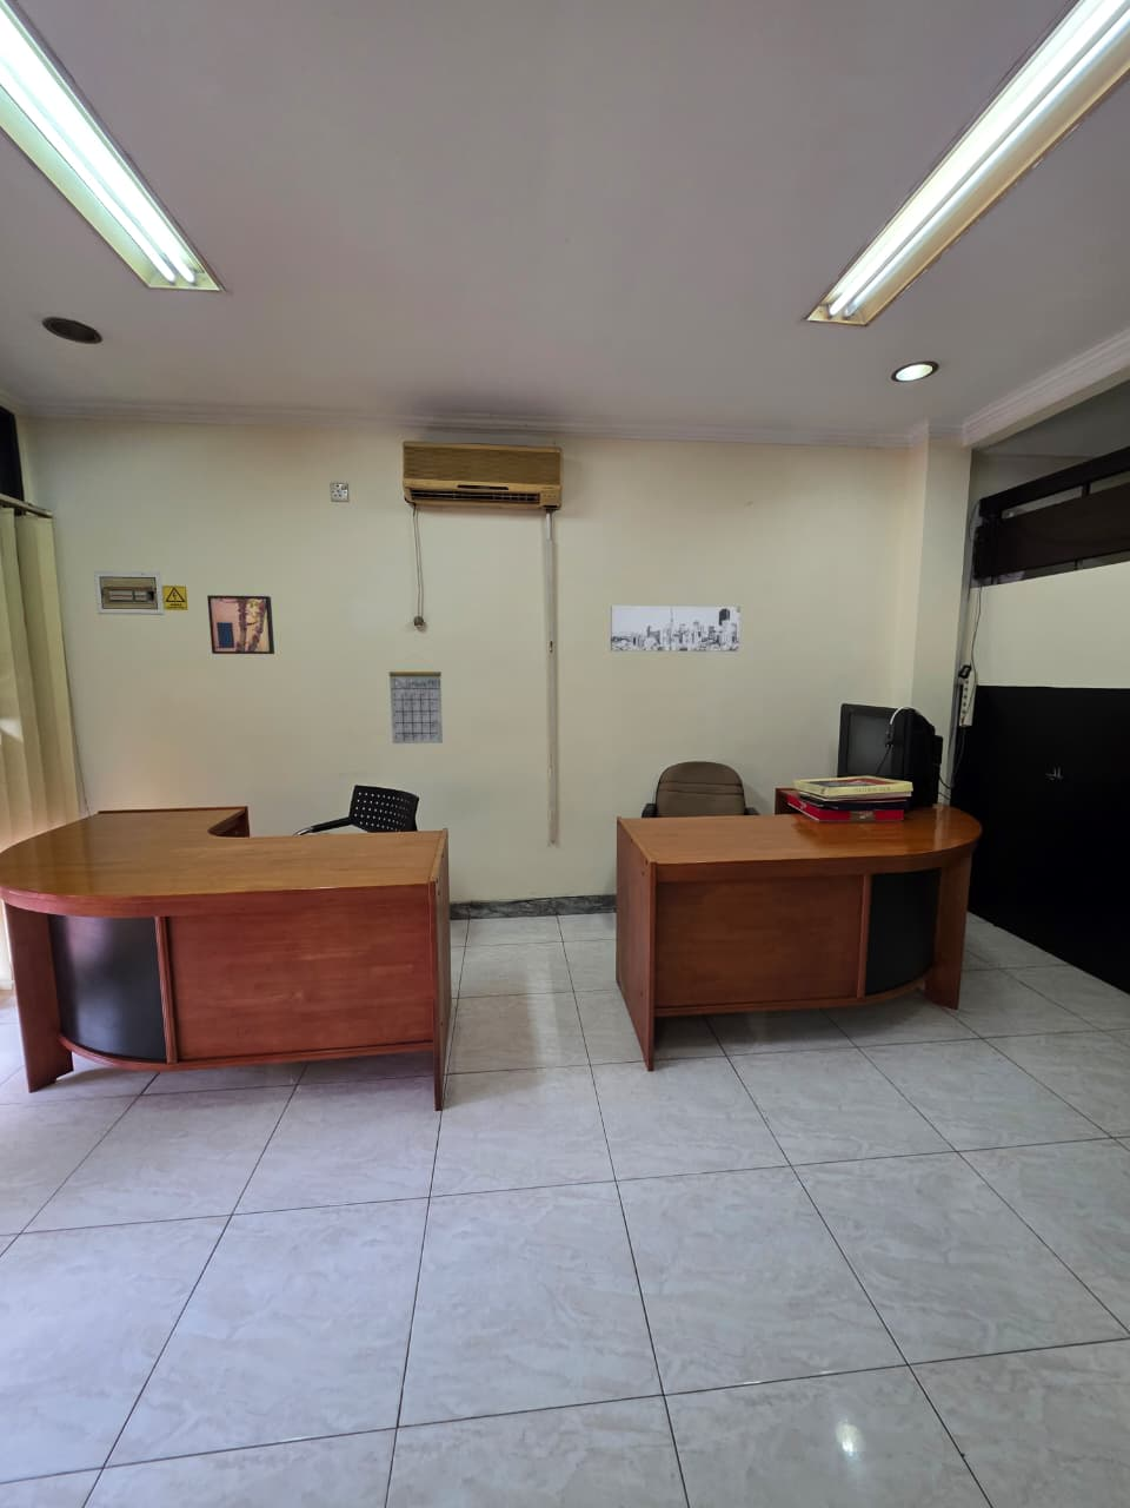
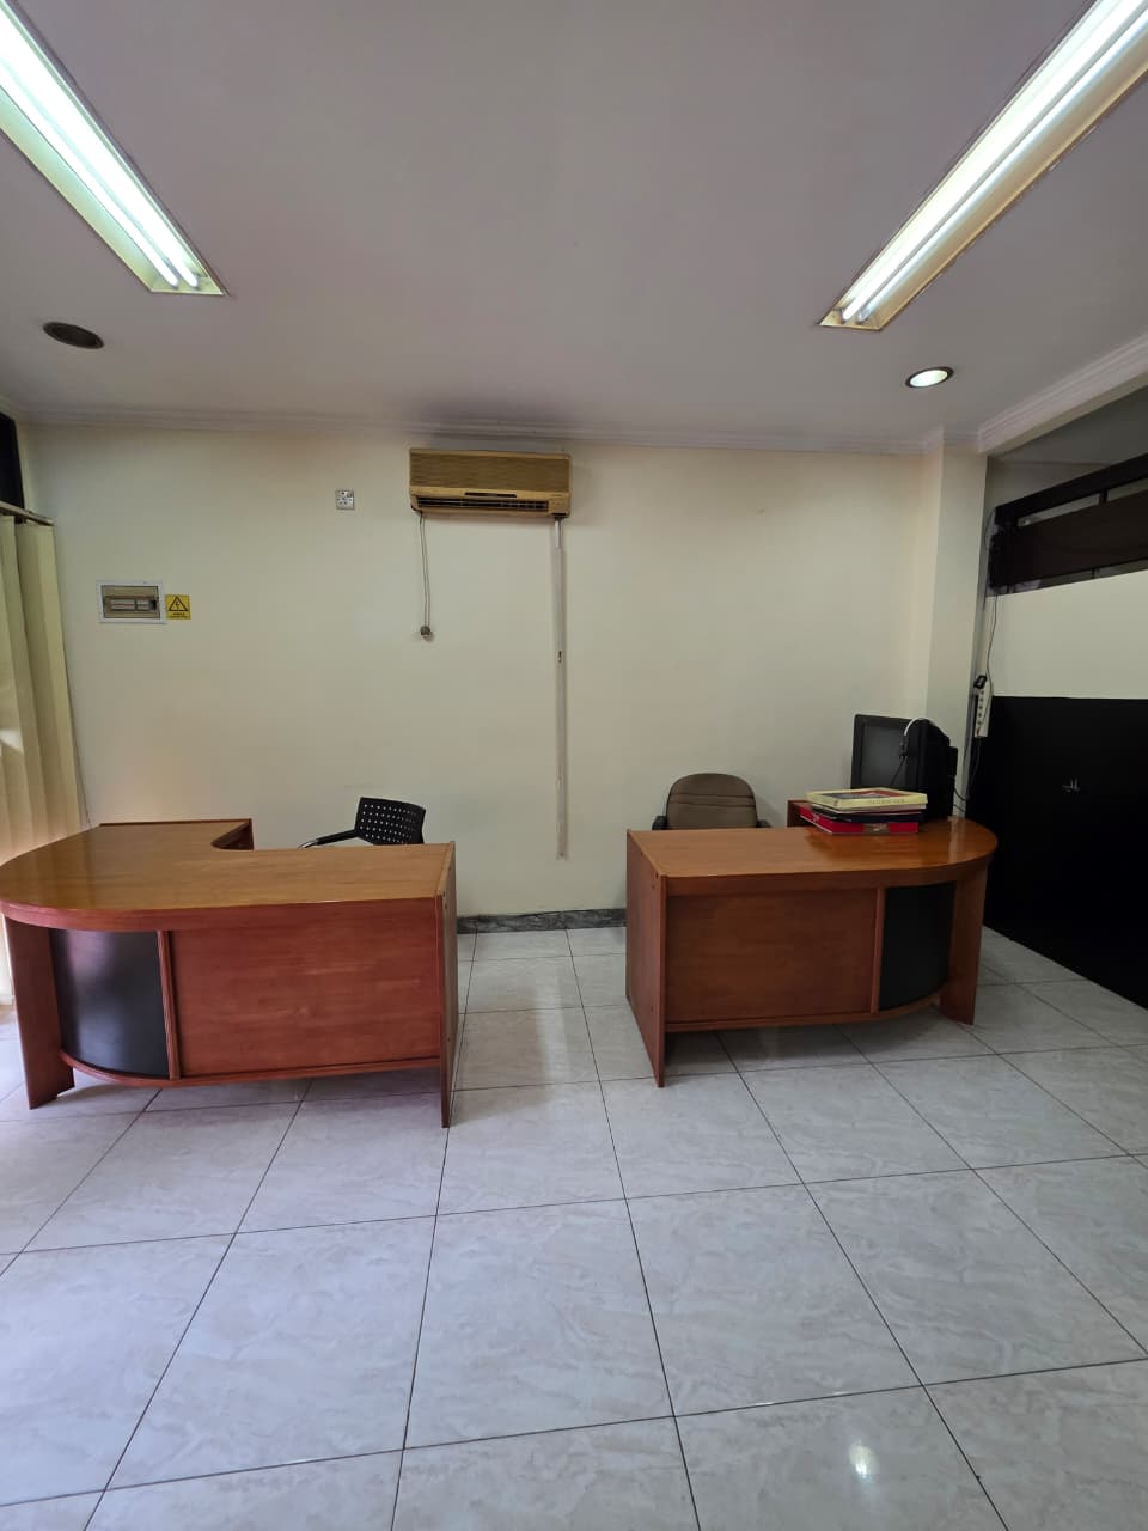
- wall art [207,594,275,655]
- wall art [610,604,742,653]
- calendar [388,654,444,745]
